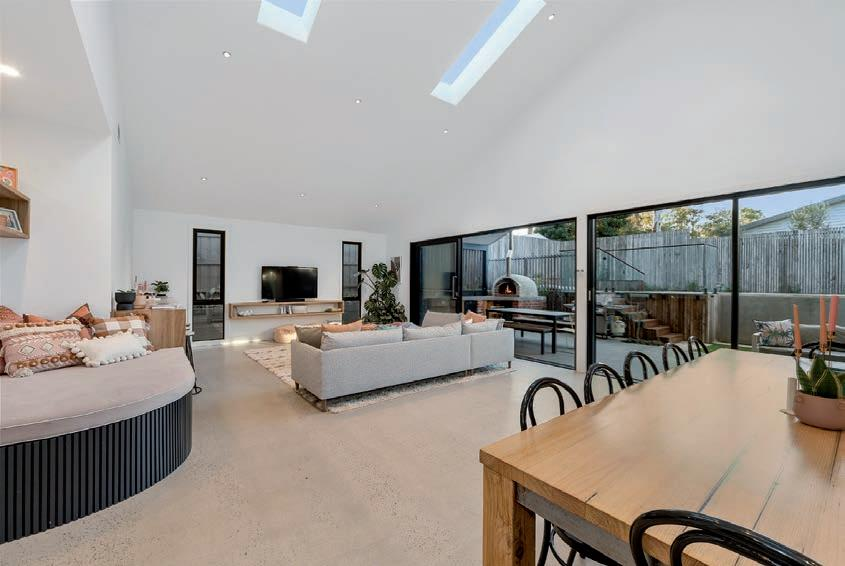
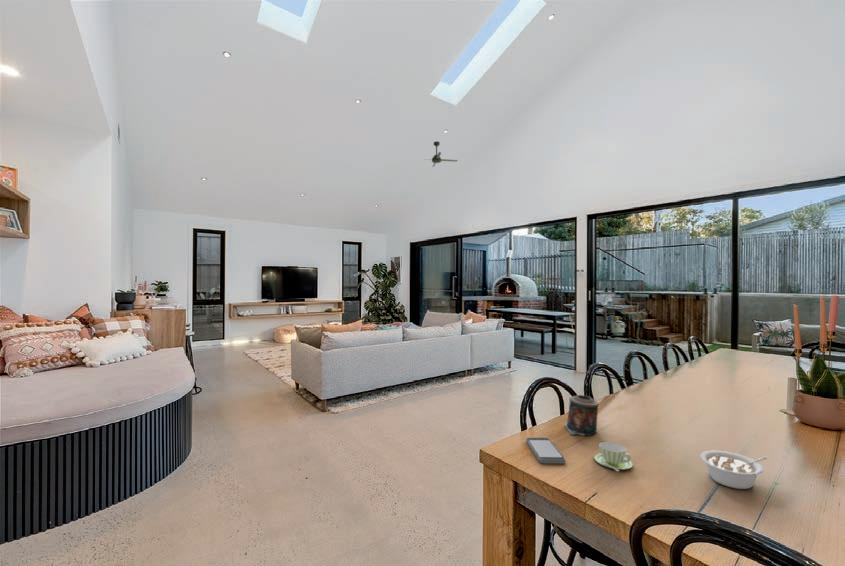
+ candle [564,394,599,437]
+ smartphone [525,437,566,465]
+ ceiling fan [425,140,458,168]
+ legume [700,450,769,490]
+ cup [593,441,634,472]
